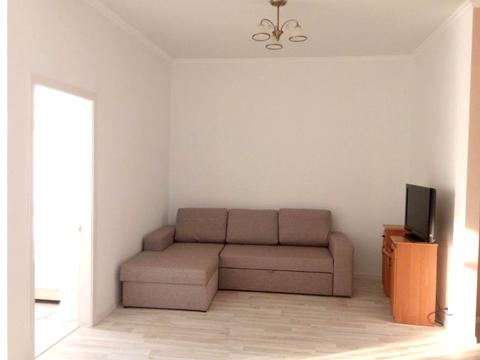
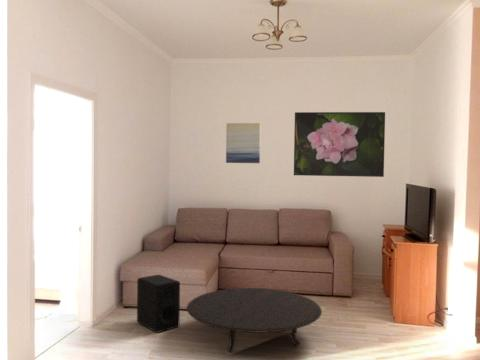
+ speaker [136,274,181,334]
+ wall art [225,122,261,164]
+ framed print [293,111,386,178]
+ table [186,287,323,353]
